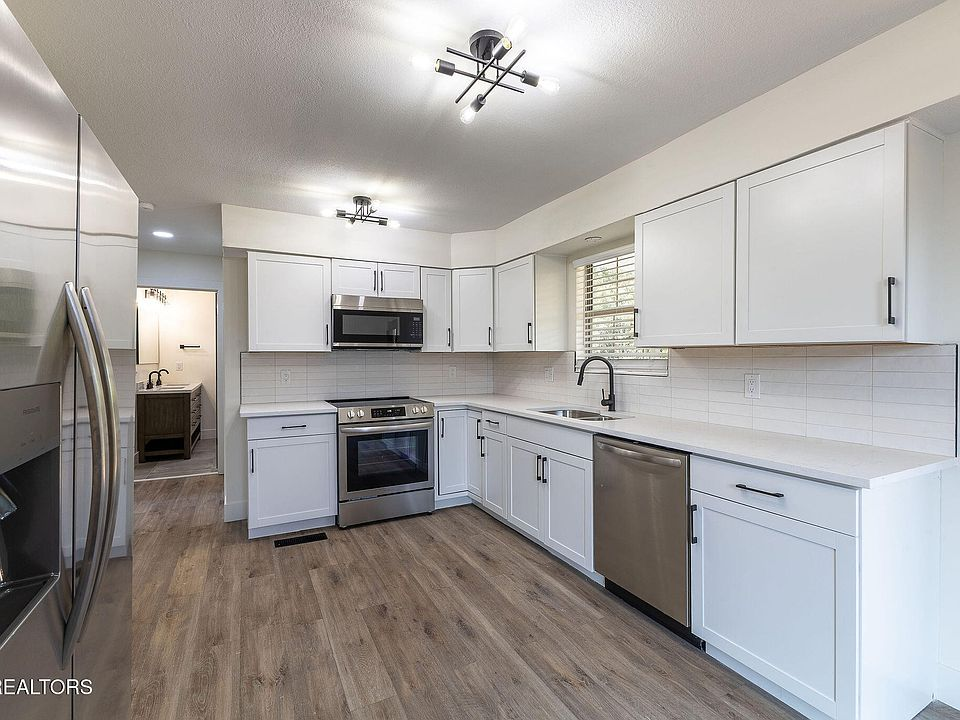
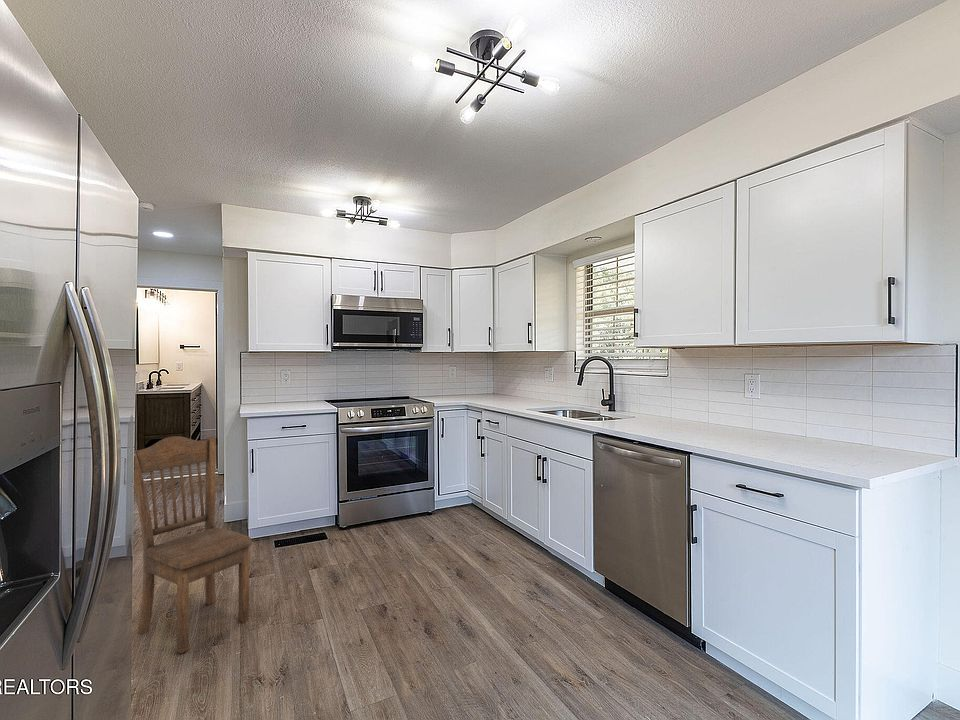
+ dining chair [133,435,252,655]
